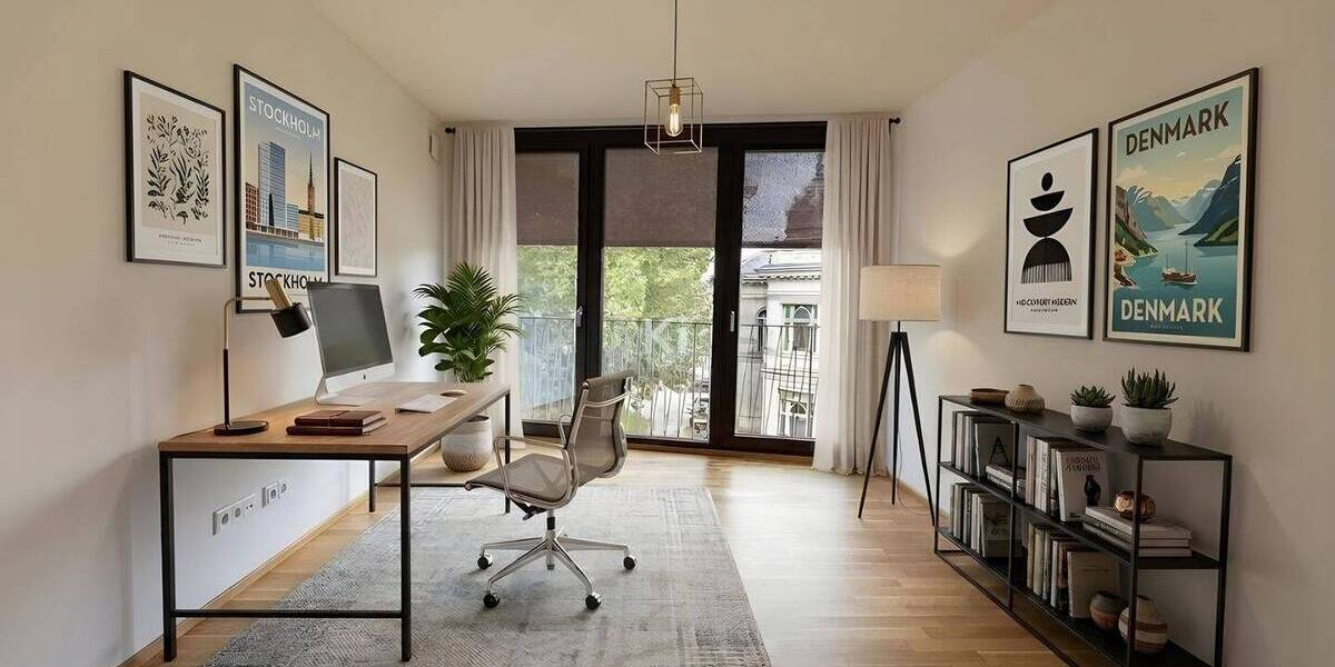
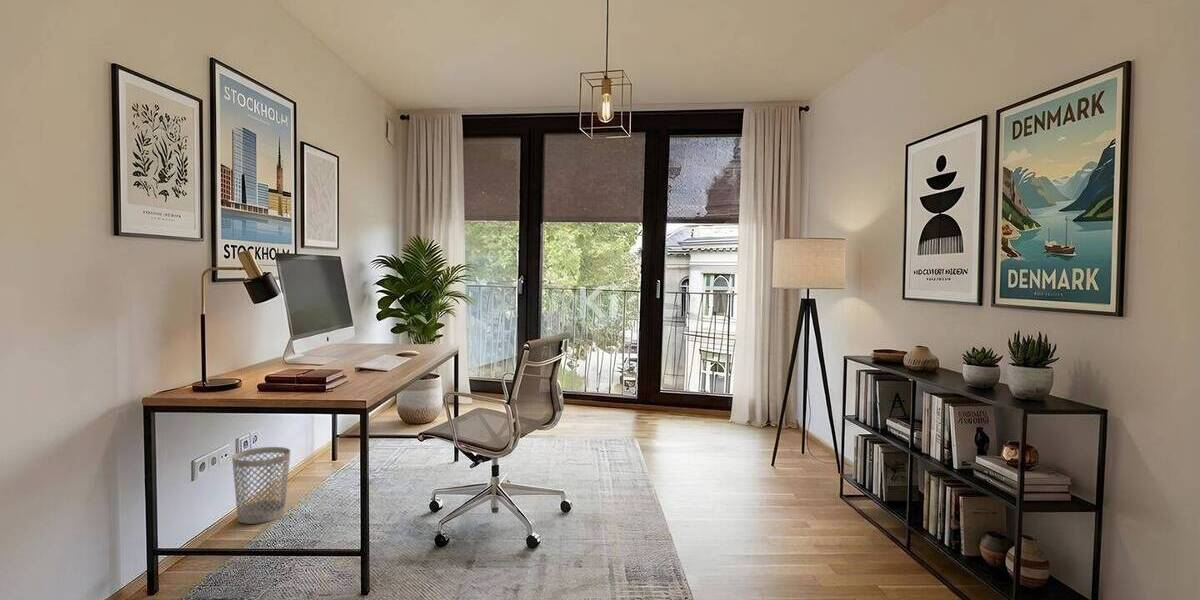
+ wastebasket [231,446,292,525]
